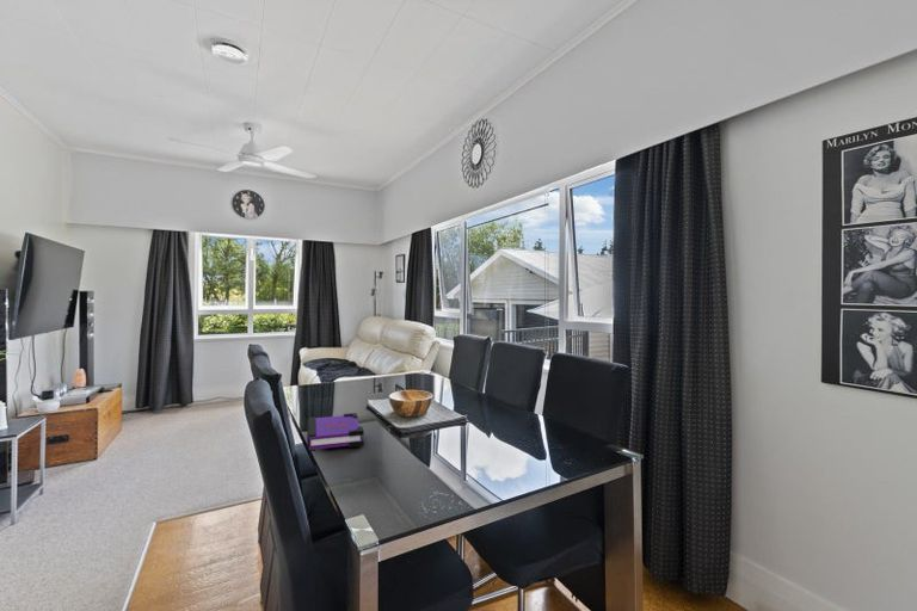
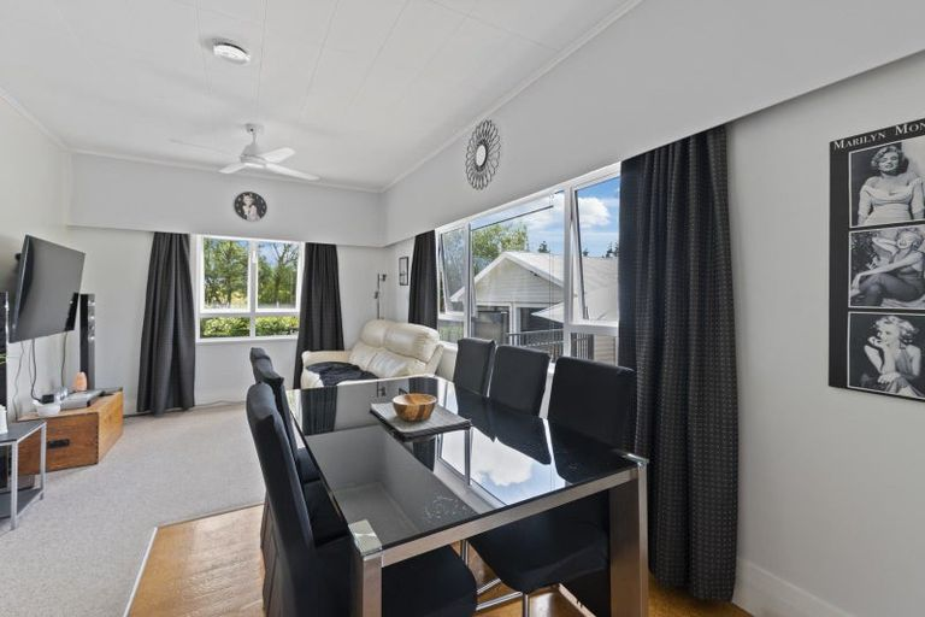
- board game [306,412,365,452]
